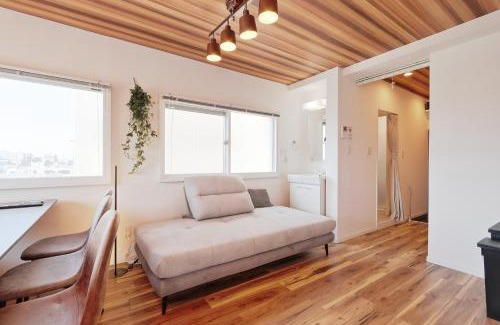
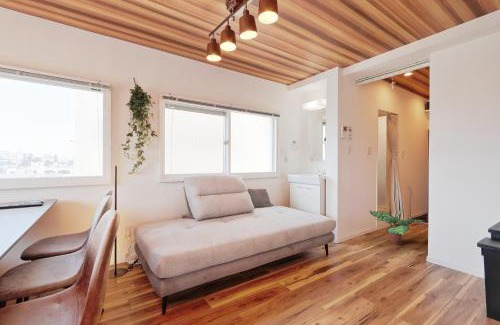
+ potted plant [368,208,425,245]
